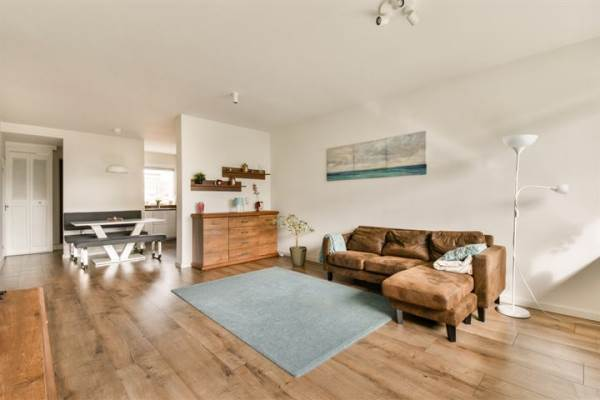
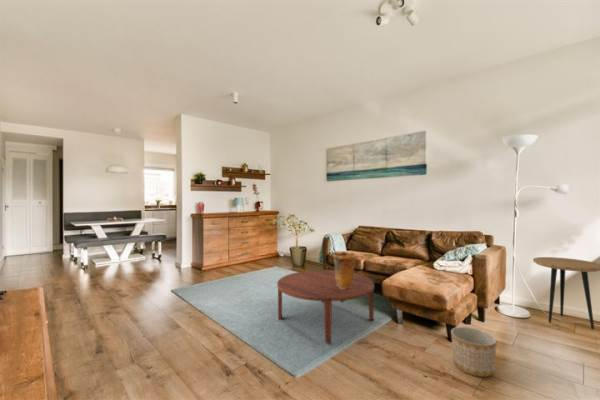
+ vase [332,251,357,289]
+ coffee table [276,269,375,344]
+ side table [532,256,600,330]
+ planter [450,326,498,378]
